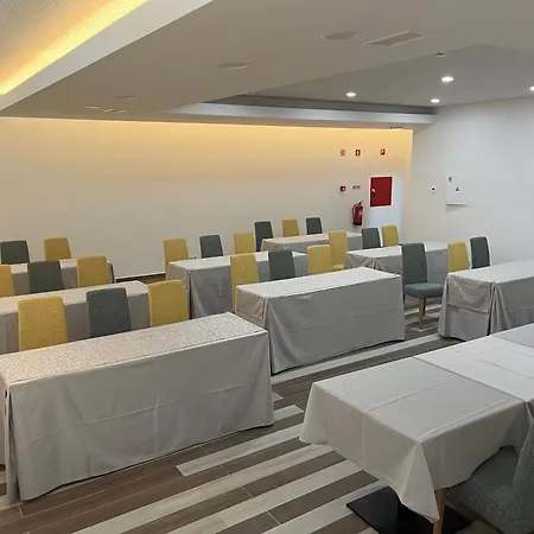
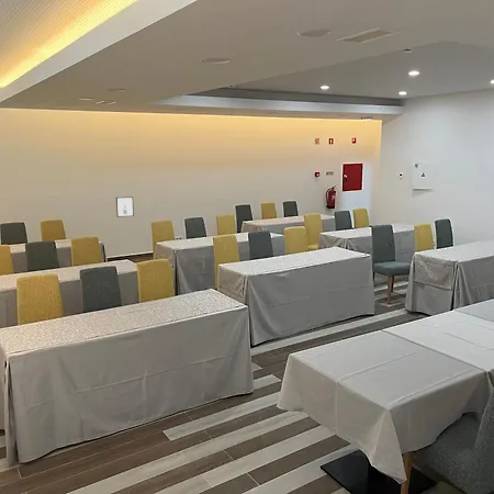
+ wall art [115,195,135,218]
